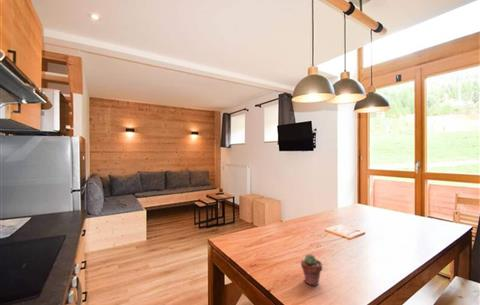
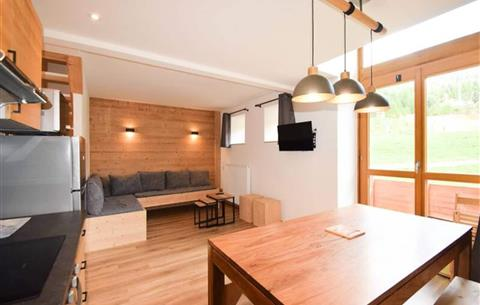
- potted succulent [300,253,323,287]
